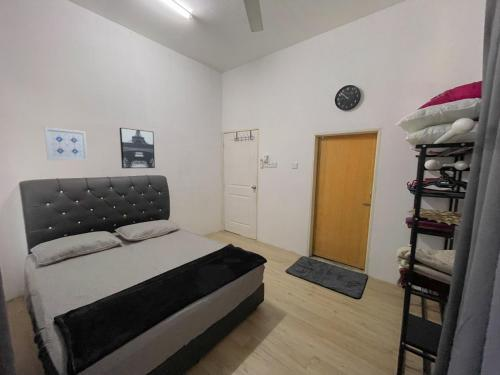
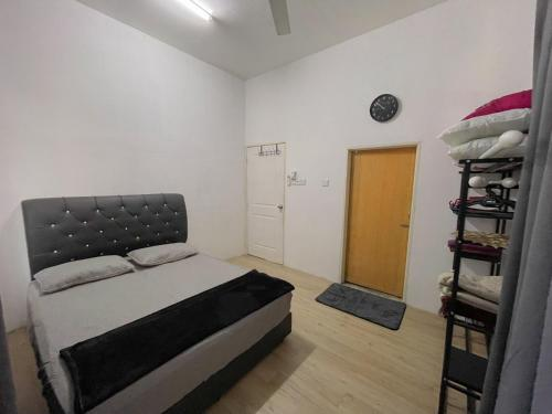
- wall art [43,127,89,162]
- wall art [119,127,156,169]
